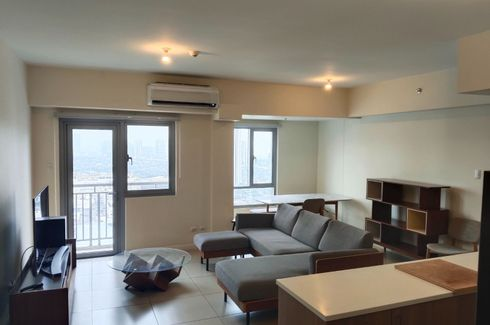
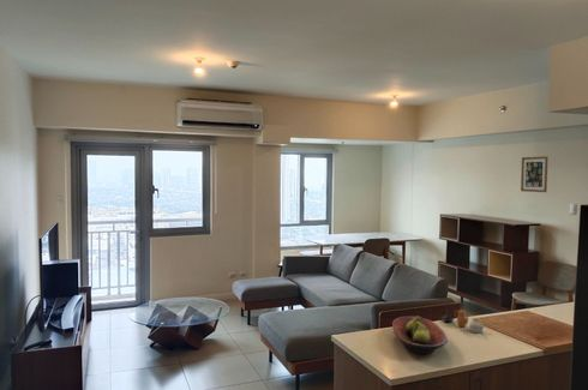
+ fruit bowl [391,314,449,355]
+ teapot [440,307,486,334]
+ wall art [520,155,550,193]
